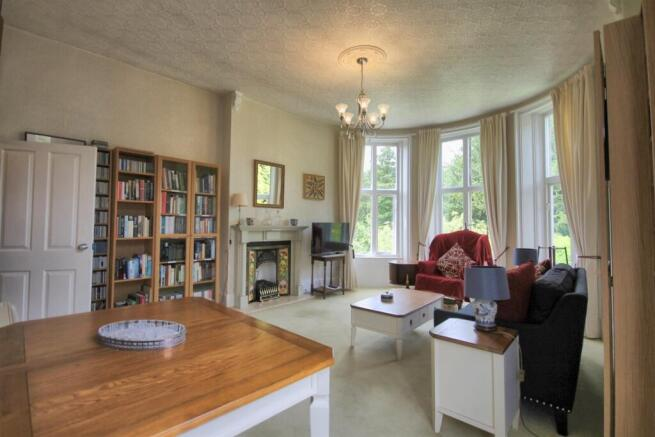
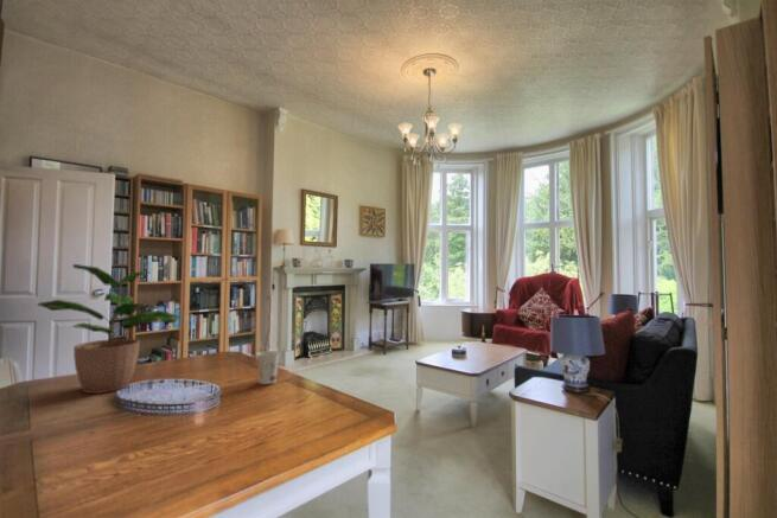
+ cup [255,350,281,385]
+ potted plant [37,263,180,395]
